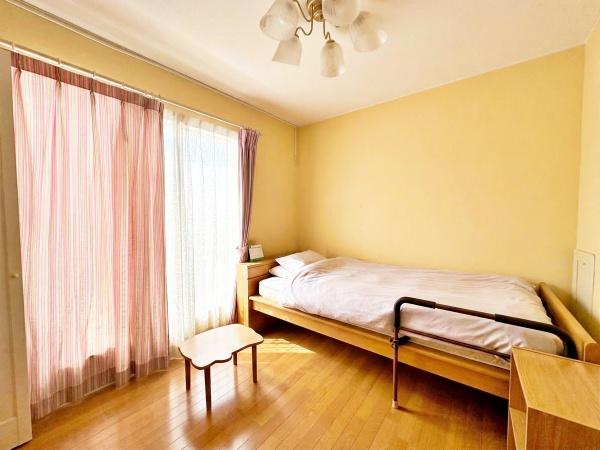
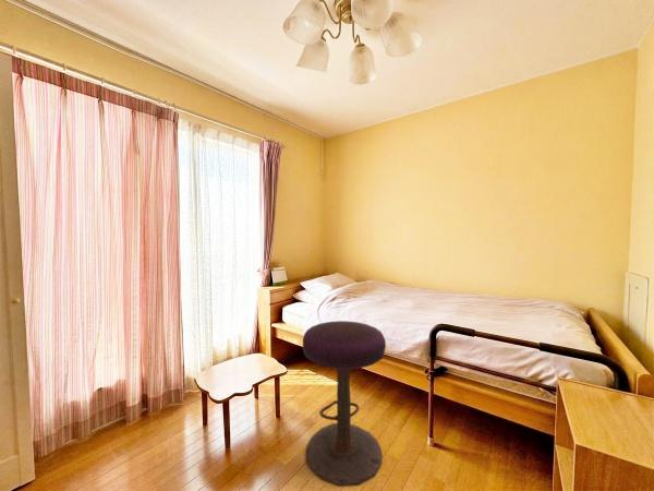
+ stool [302,320,387,488]
